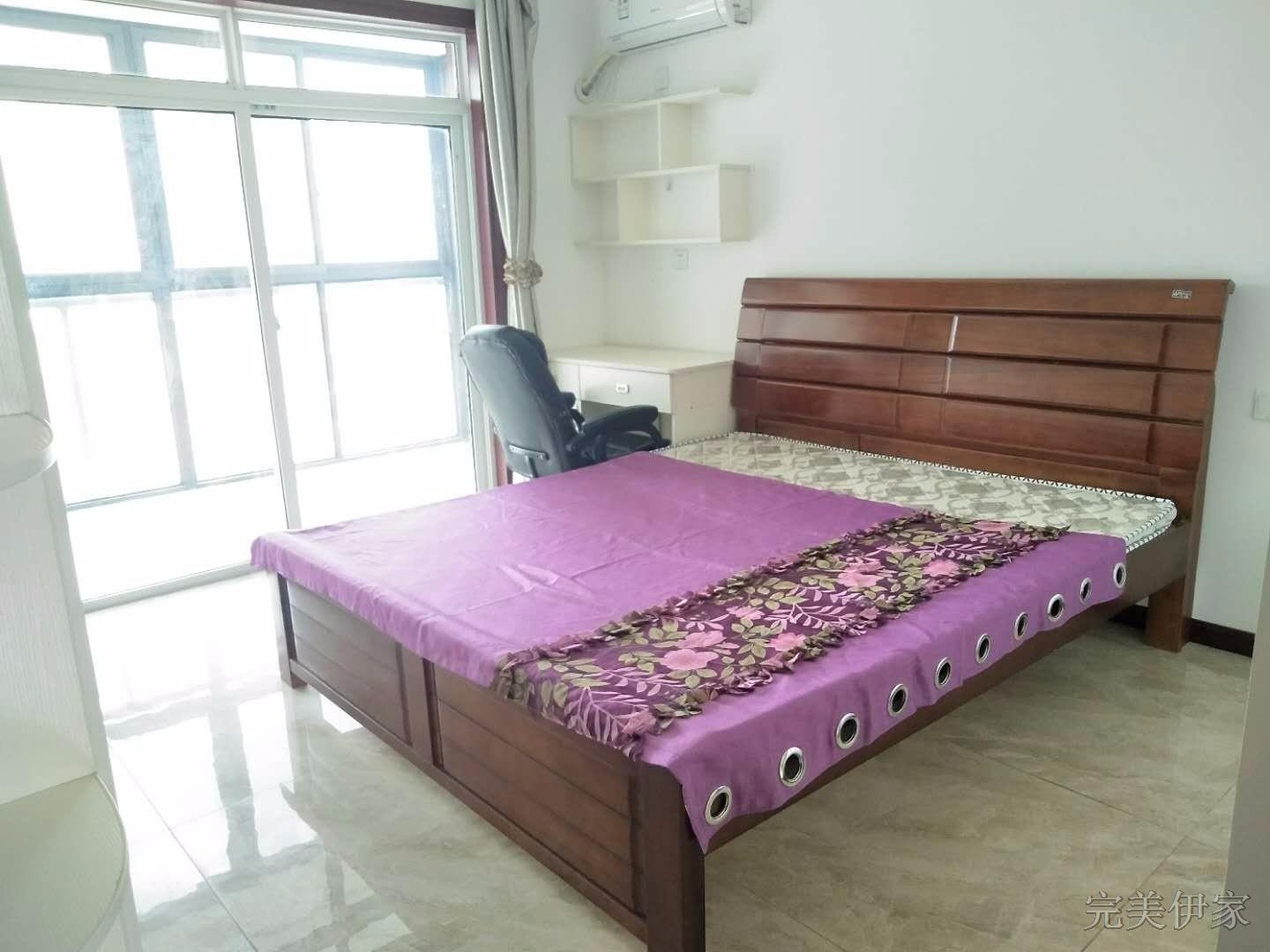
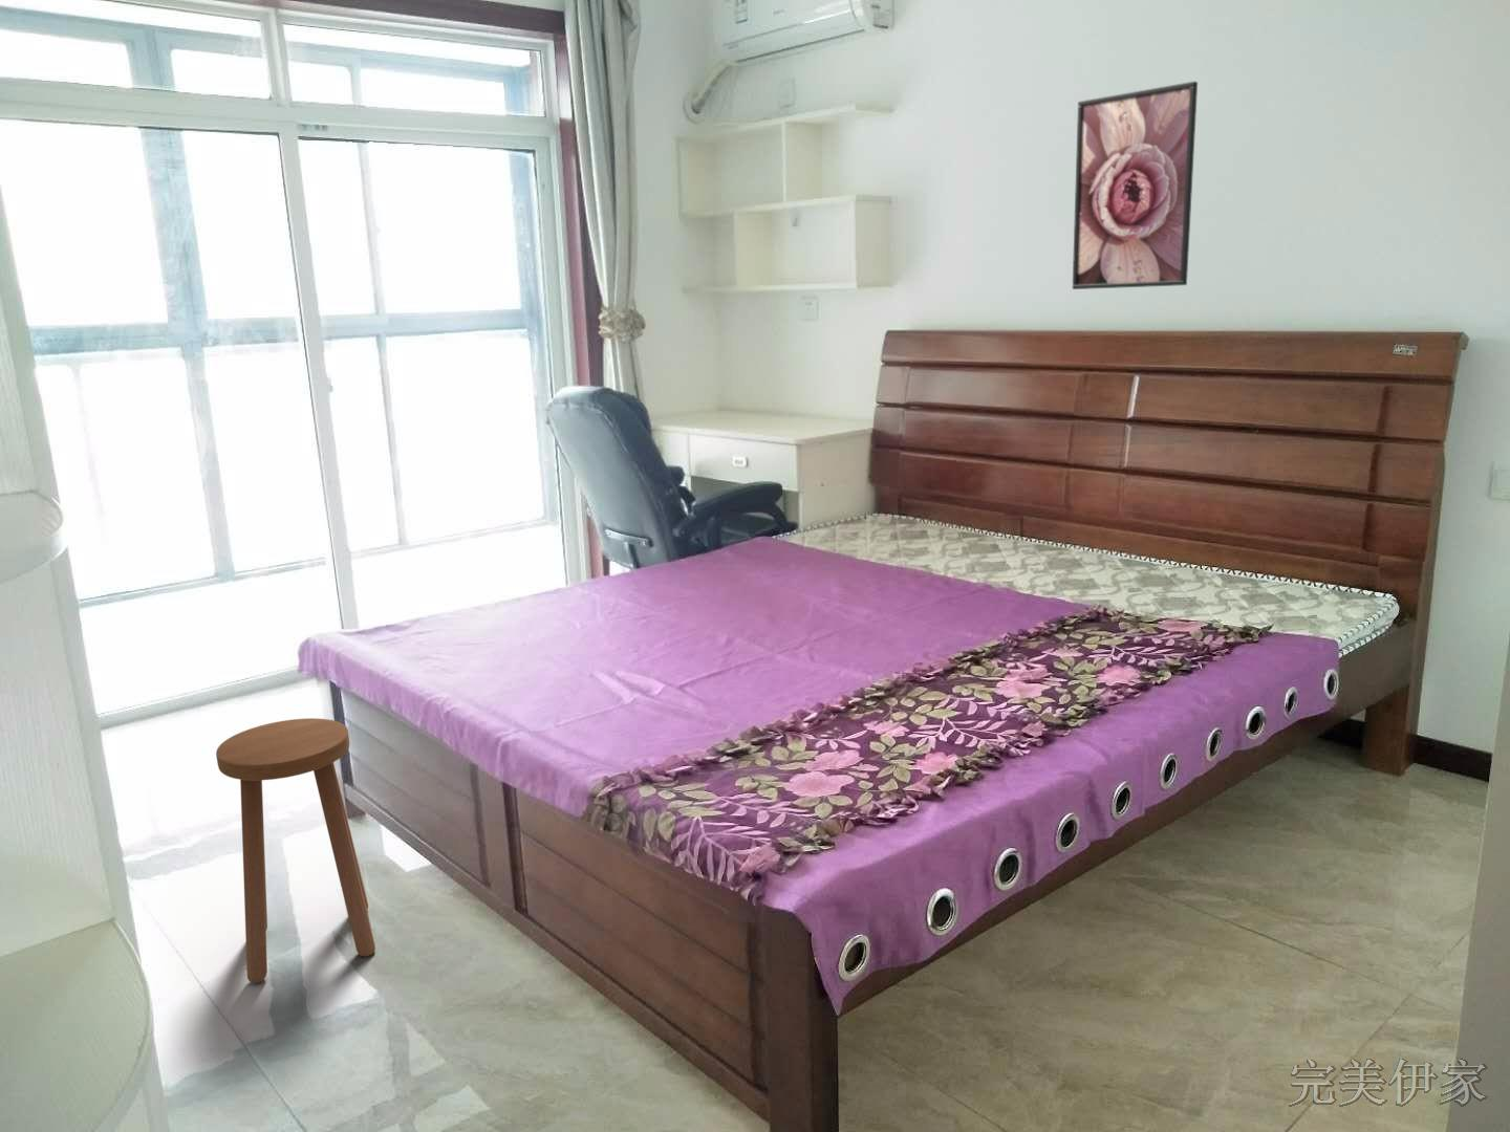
+ stool [215,717,377,985]
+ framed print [1071,81,1198,290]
